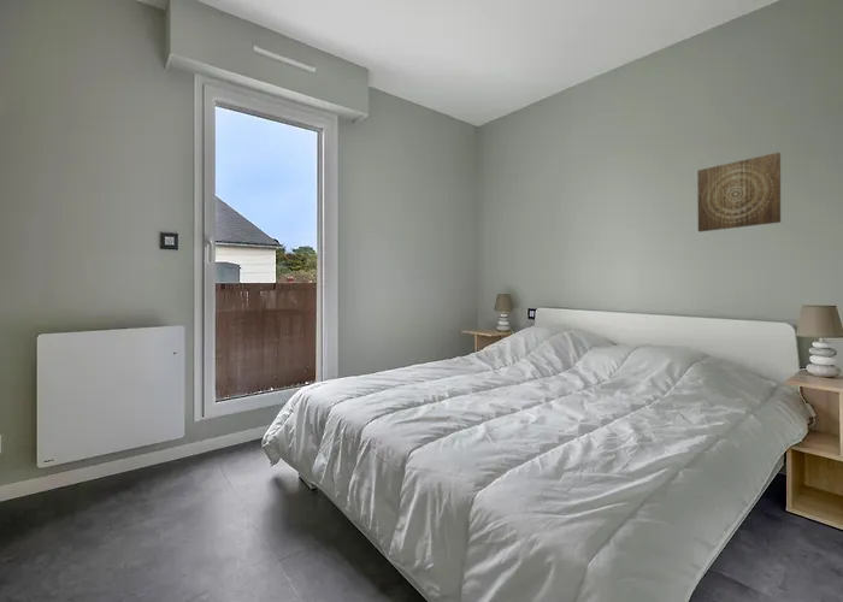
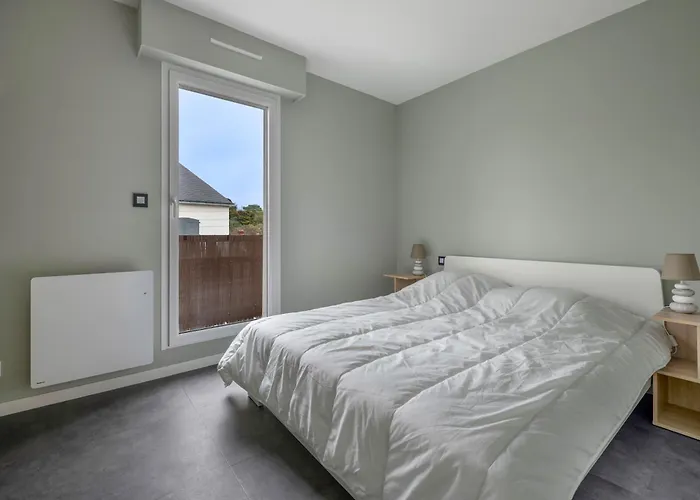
- wall art [696,152,782,232]
